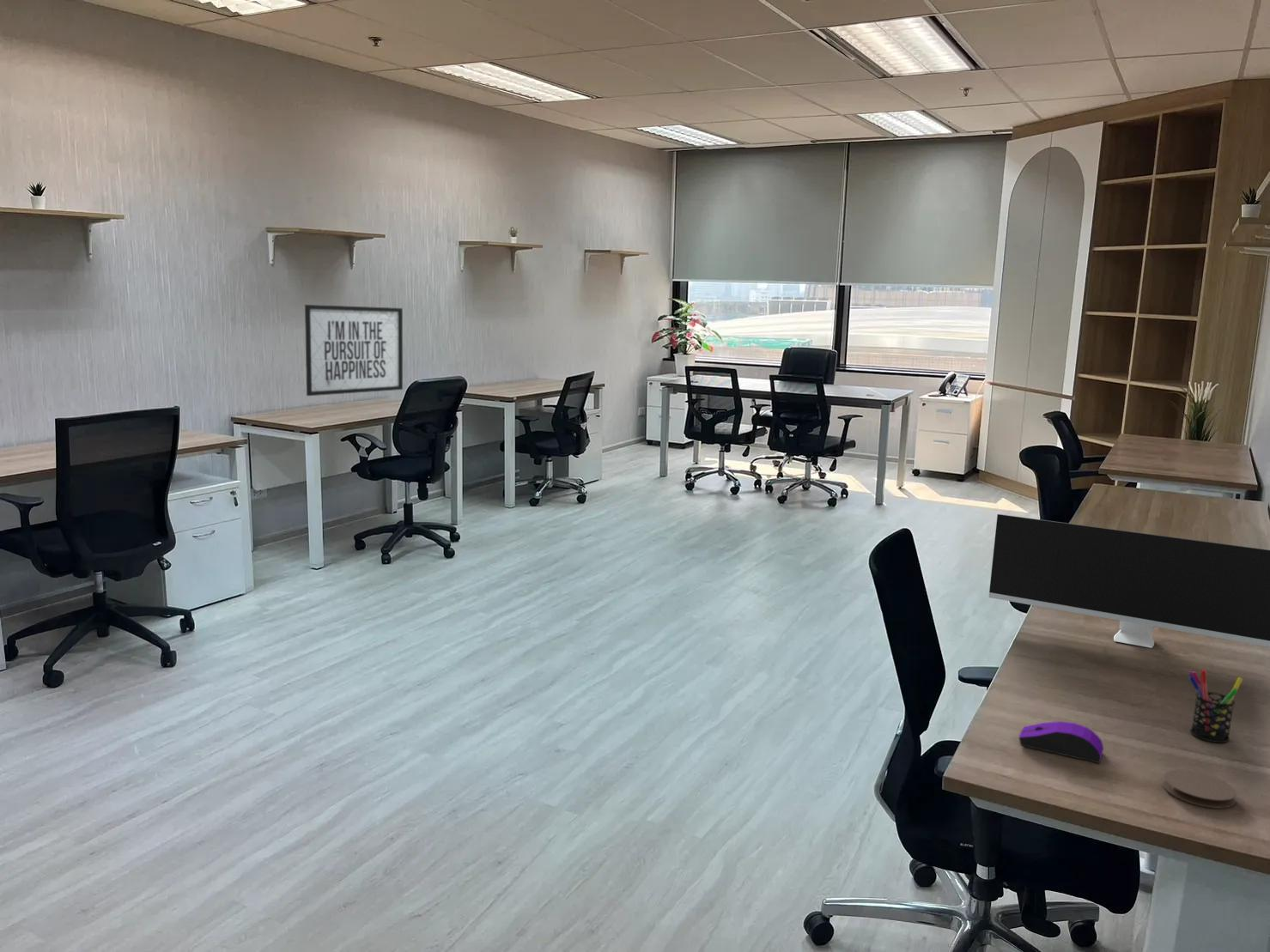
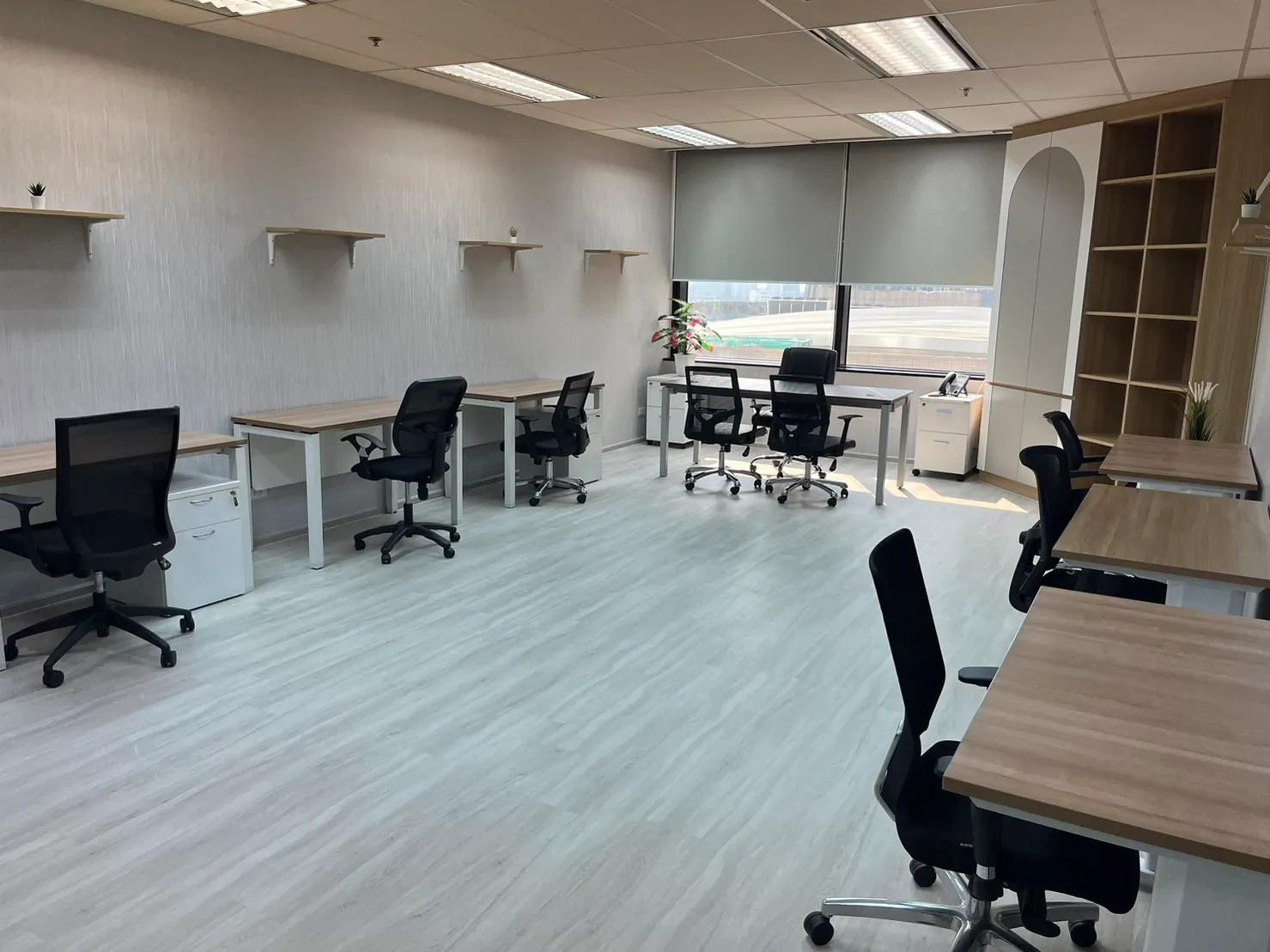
- computer mouse [1018,720,1104,764]
- coaster [1162,768,1237,810]
- mirror [304,304,404,397]
- pen holder [1188,669,1243,743]
- monitor [987,513,1270,649]
